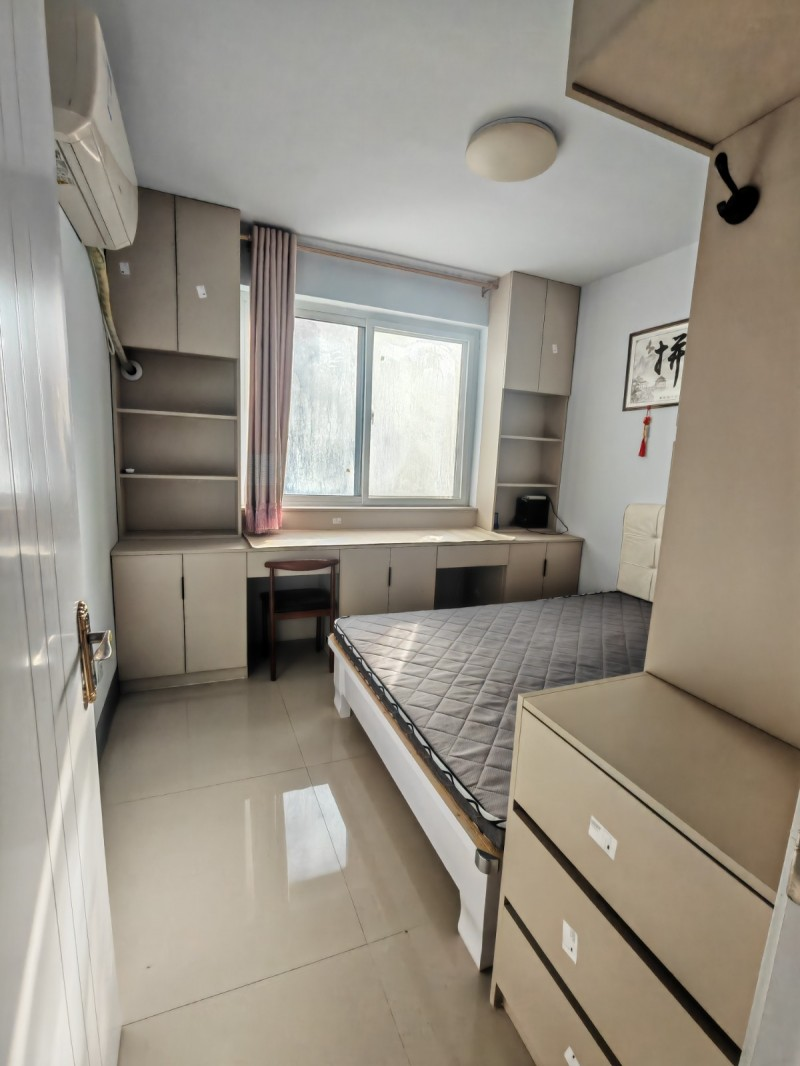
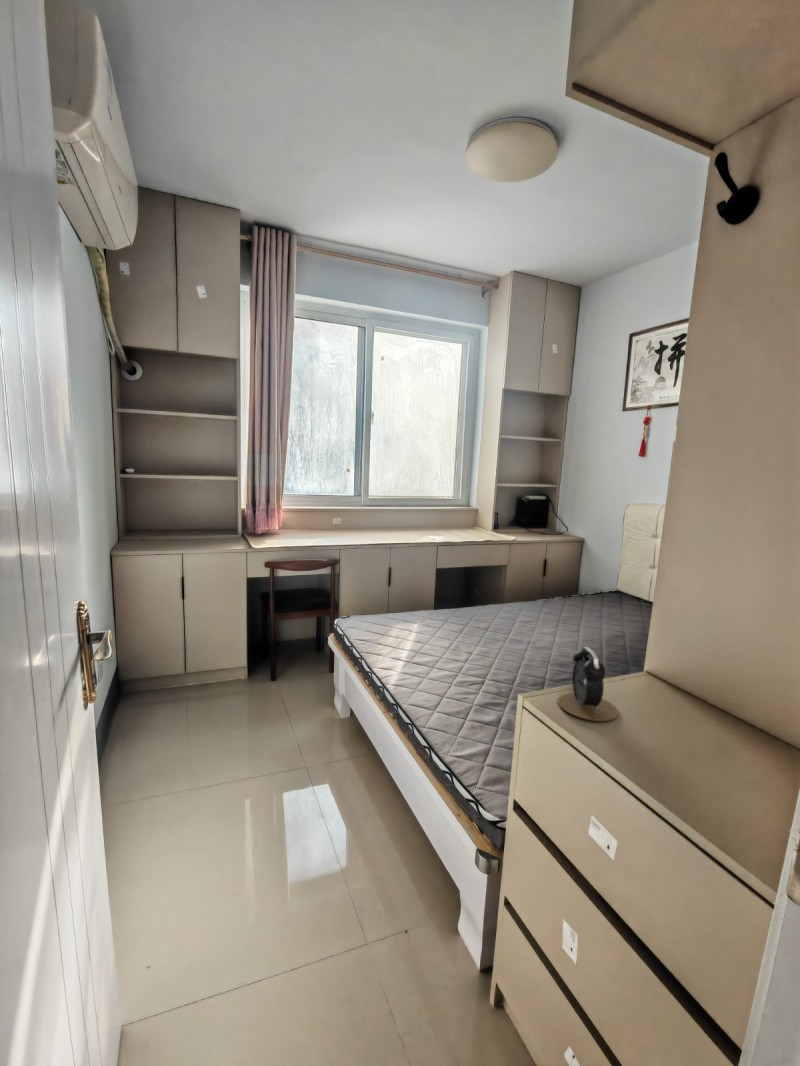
+ alarm clock [557,646,619,722]
